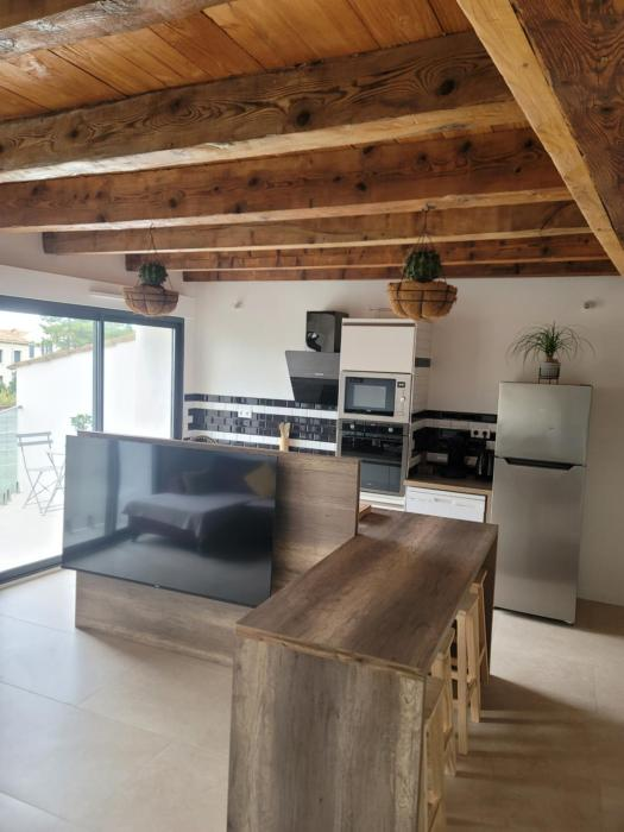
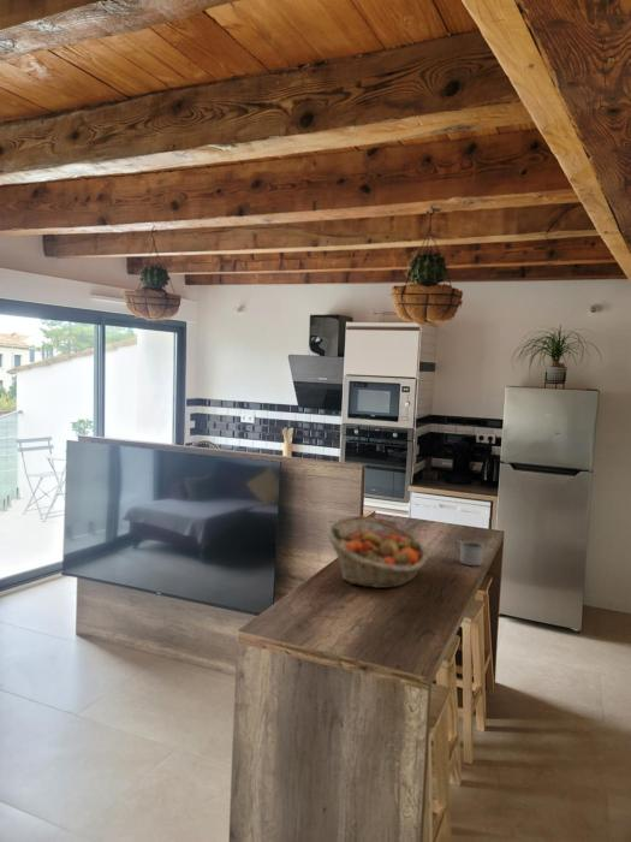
+ mug [454,539,486,567]
+ fruit basket [326,515,429,589]
